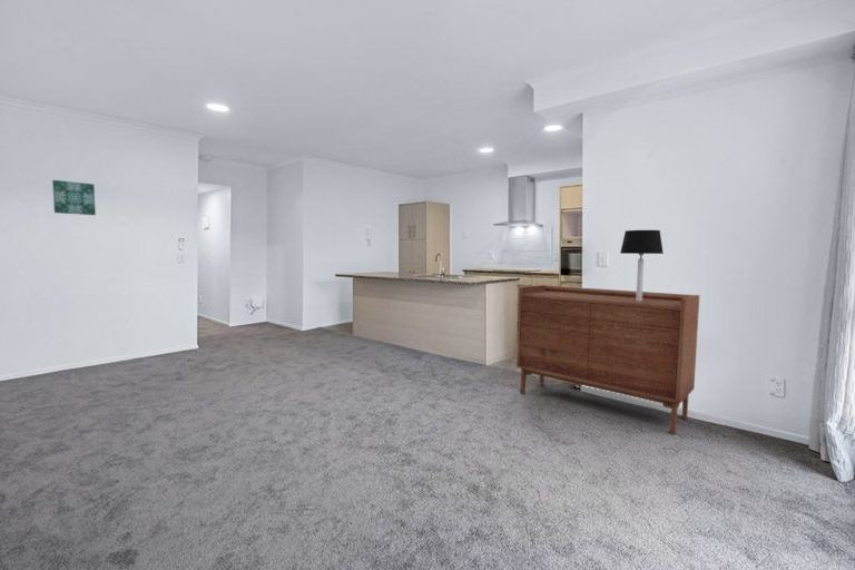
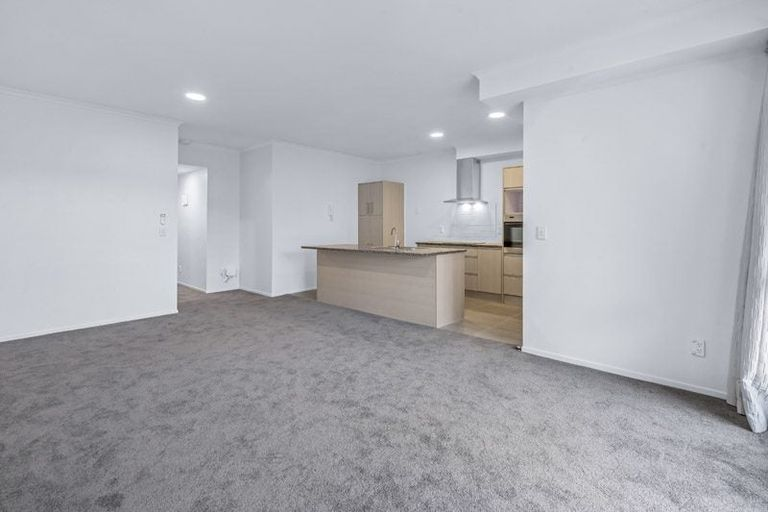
- wall art [51,179,97,216]
- sideboard [515,284,700,435]
- table lamp [619,229,665,301]
